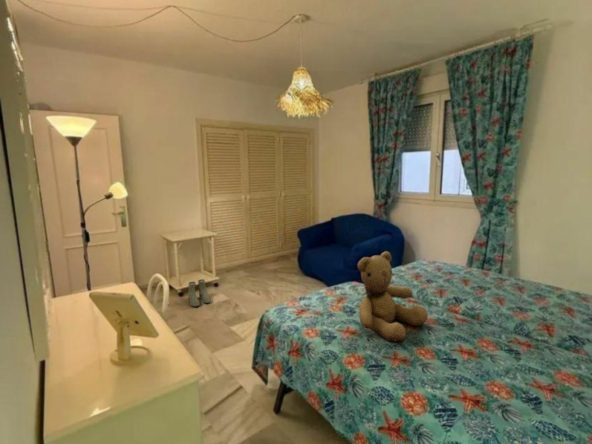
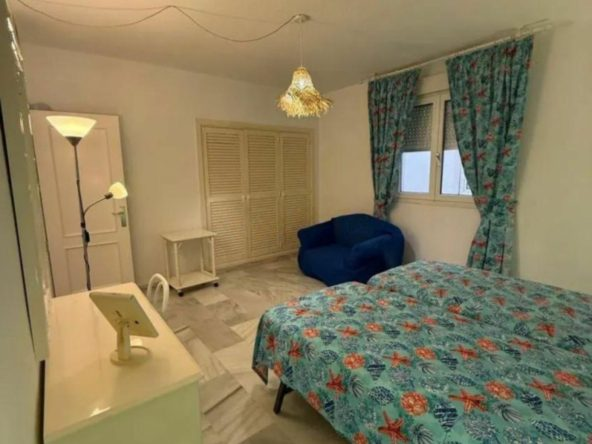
- boots [187,278,212,308]
- teddy bear [357,250,429,343]
